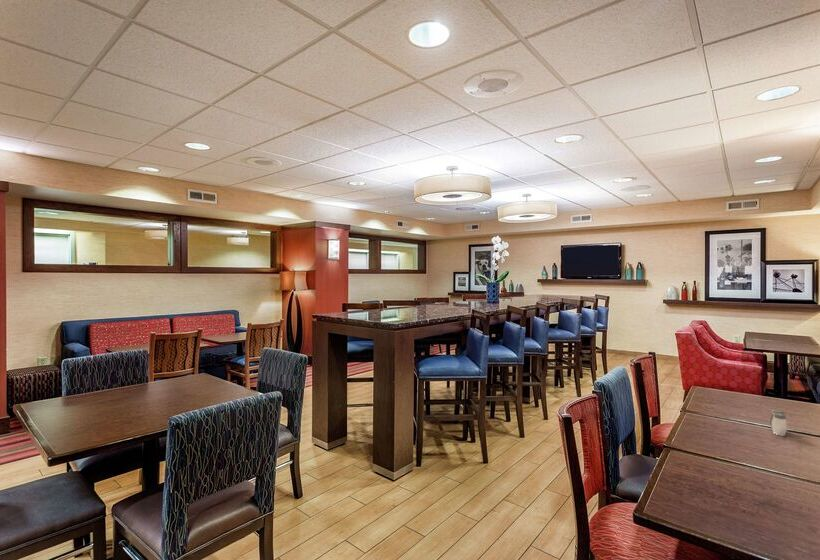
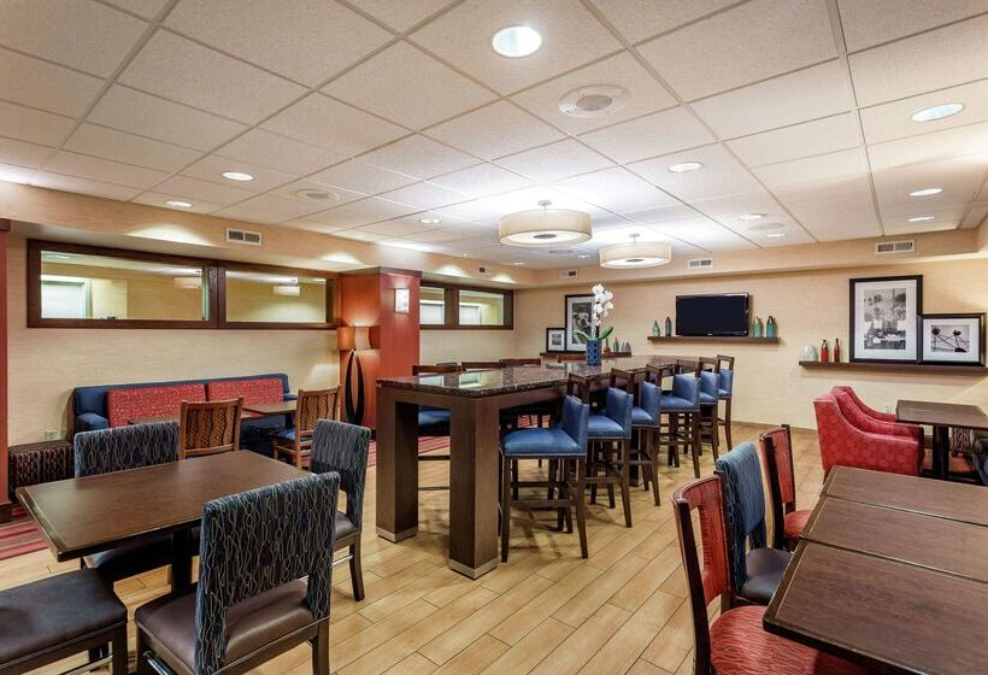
- salt and pepper shaker [769,408,788,437]
